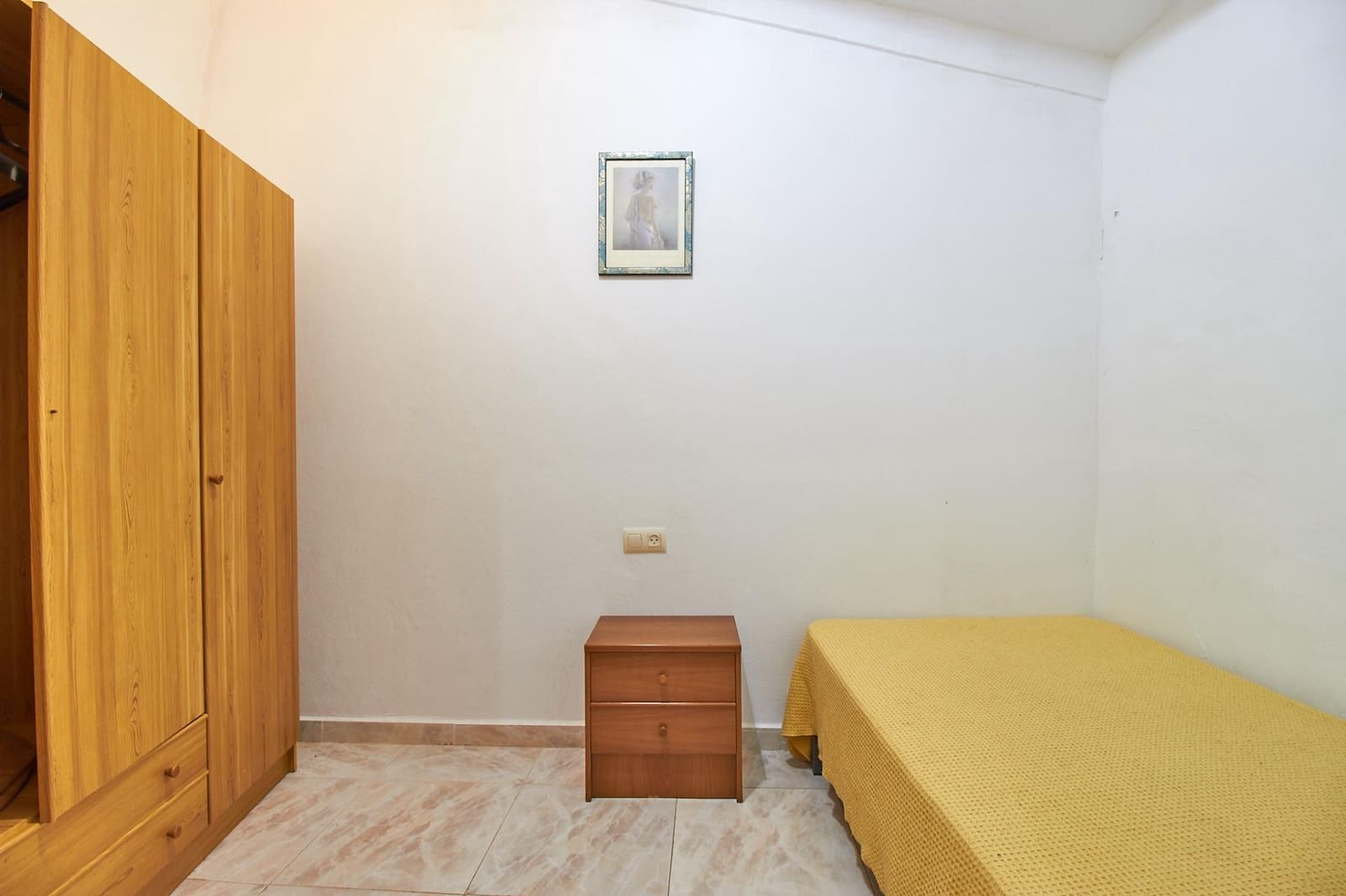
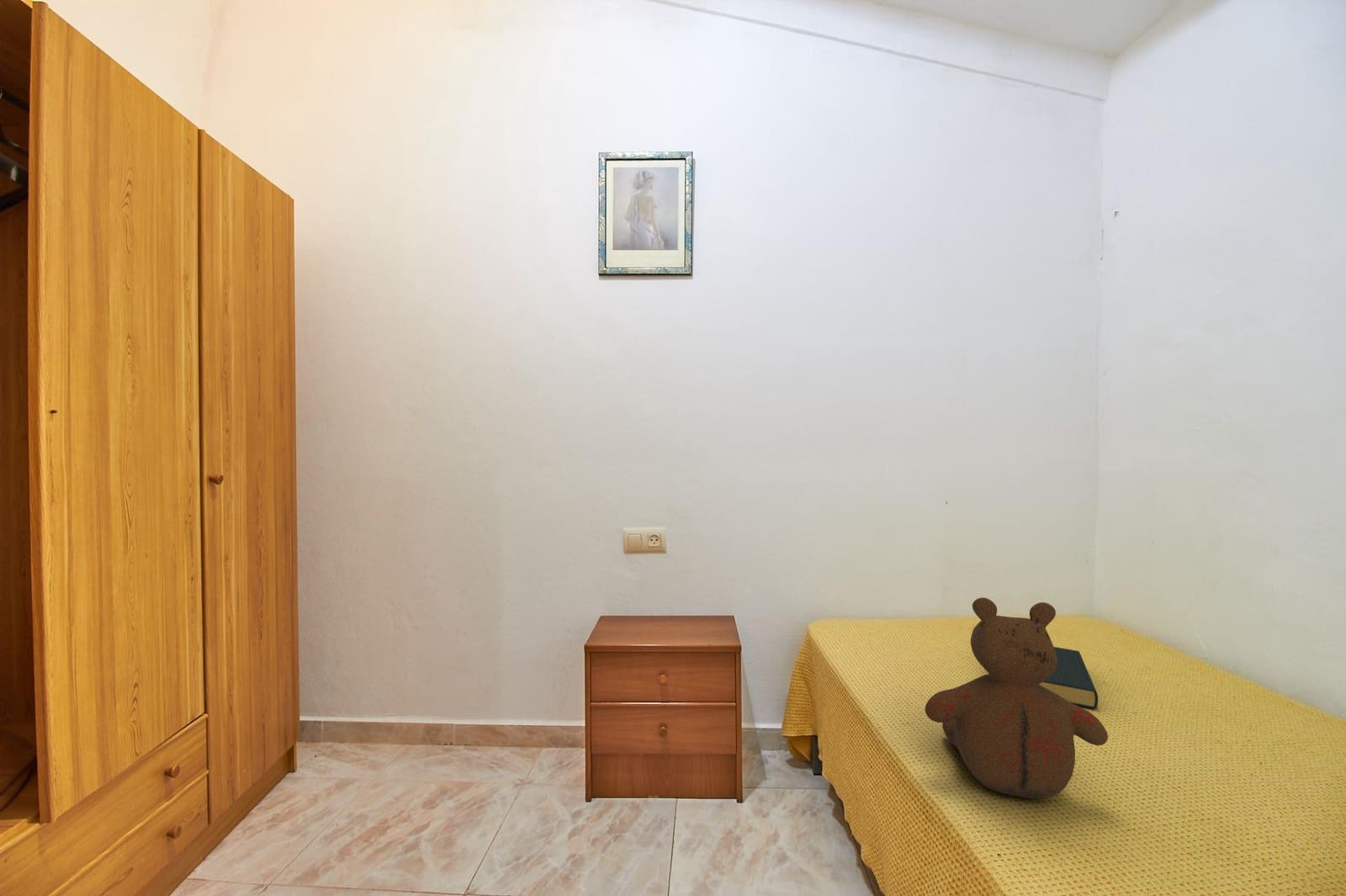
+ hardback book [1039,646,1099,709]
+ teddy bear [924,596,1109,799]
